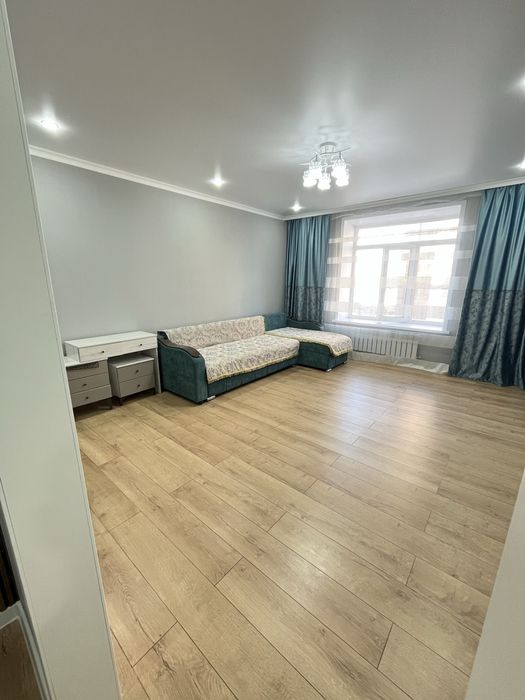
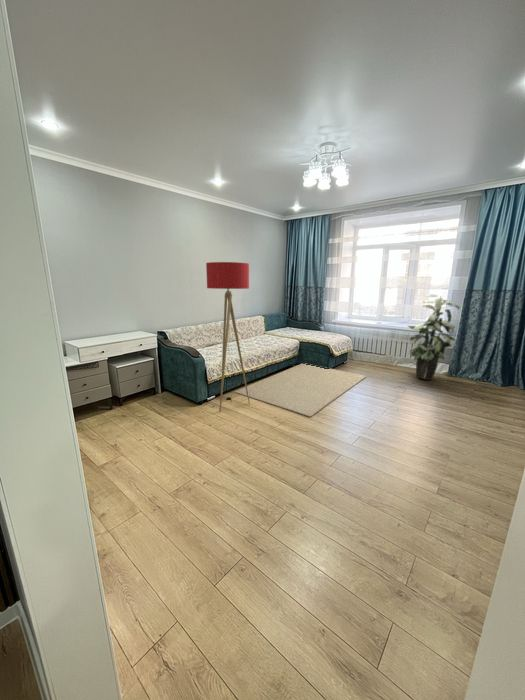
+ floor lamp [205,261,251,413]
+ indoor plant [407,293,461,381]
+ rug [234,363,367,418]
